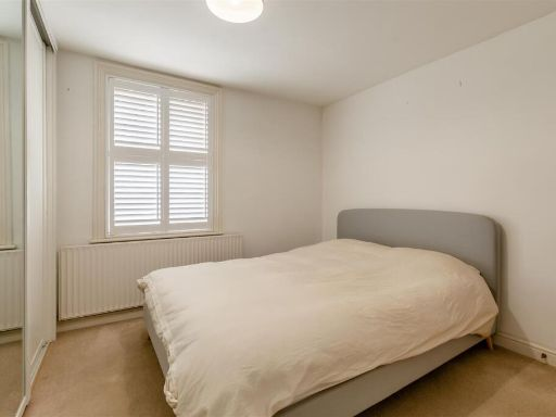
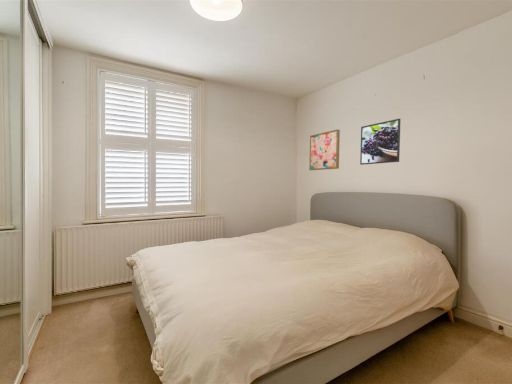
+ wall art [308,129,341,171]
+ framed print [359,118,401,166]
